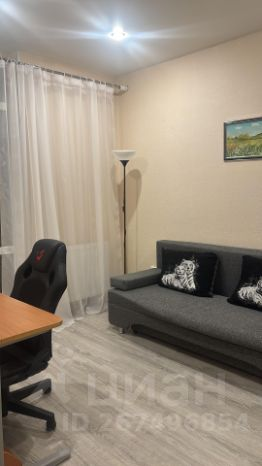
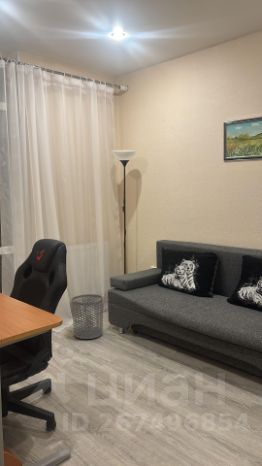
+ waste bin [70,293,104,340]
